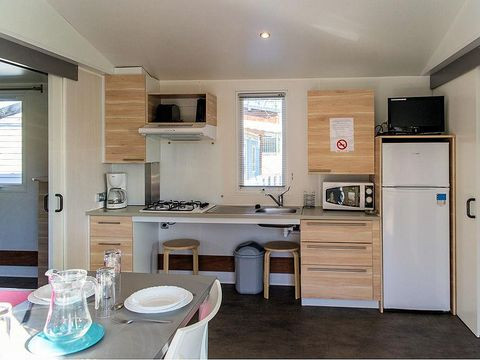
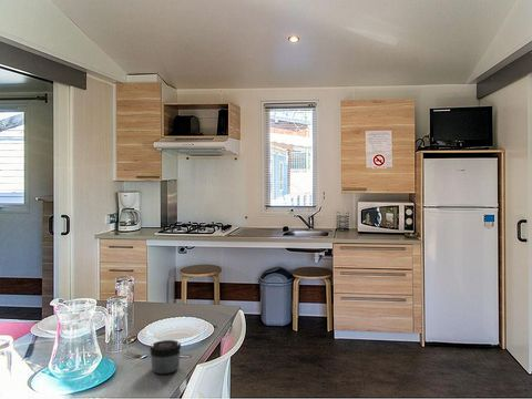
+ jar [149,339,183,375]
